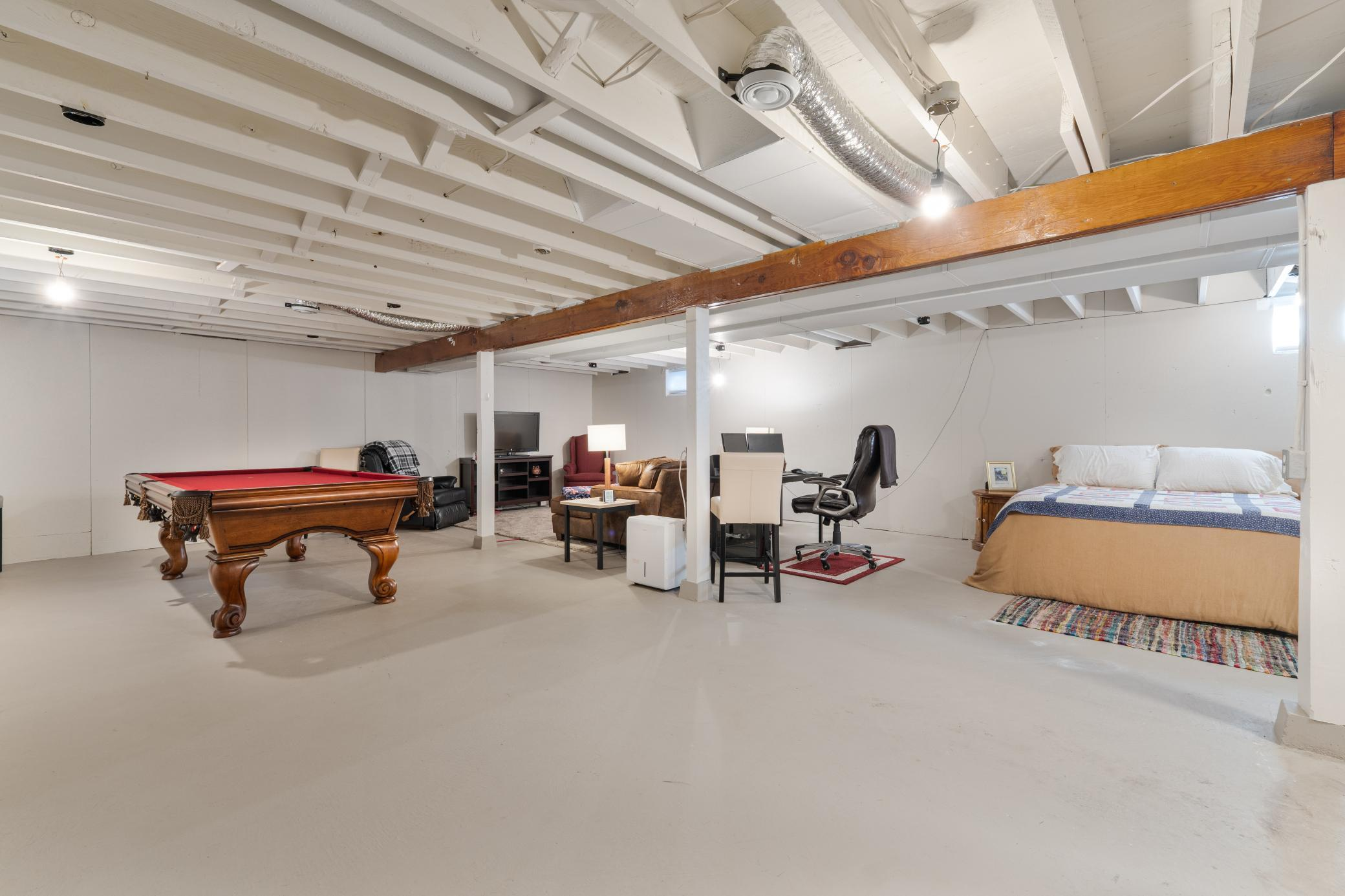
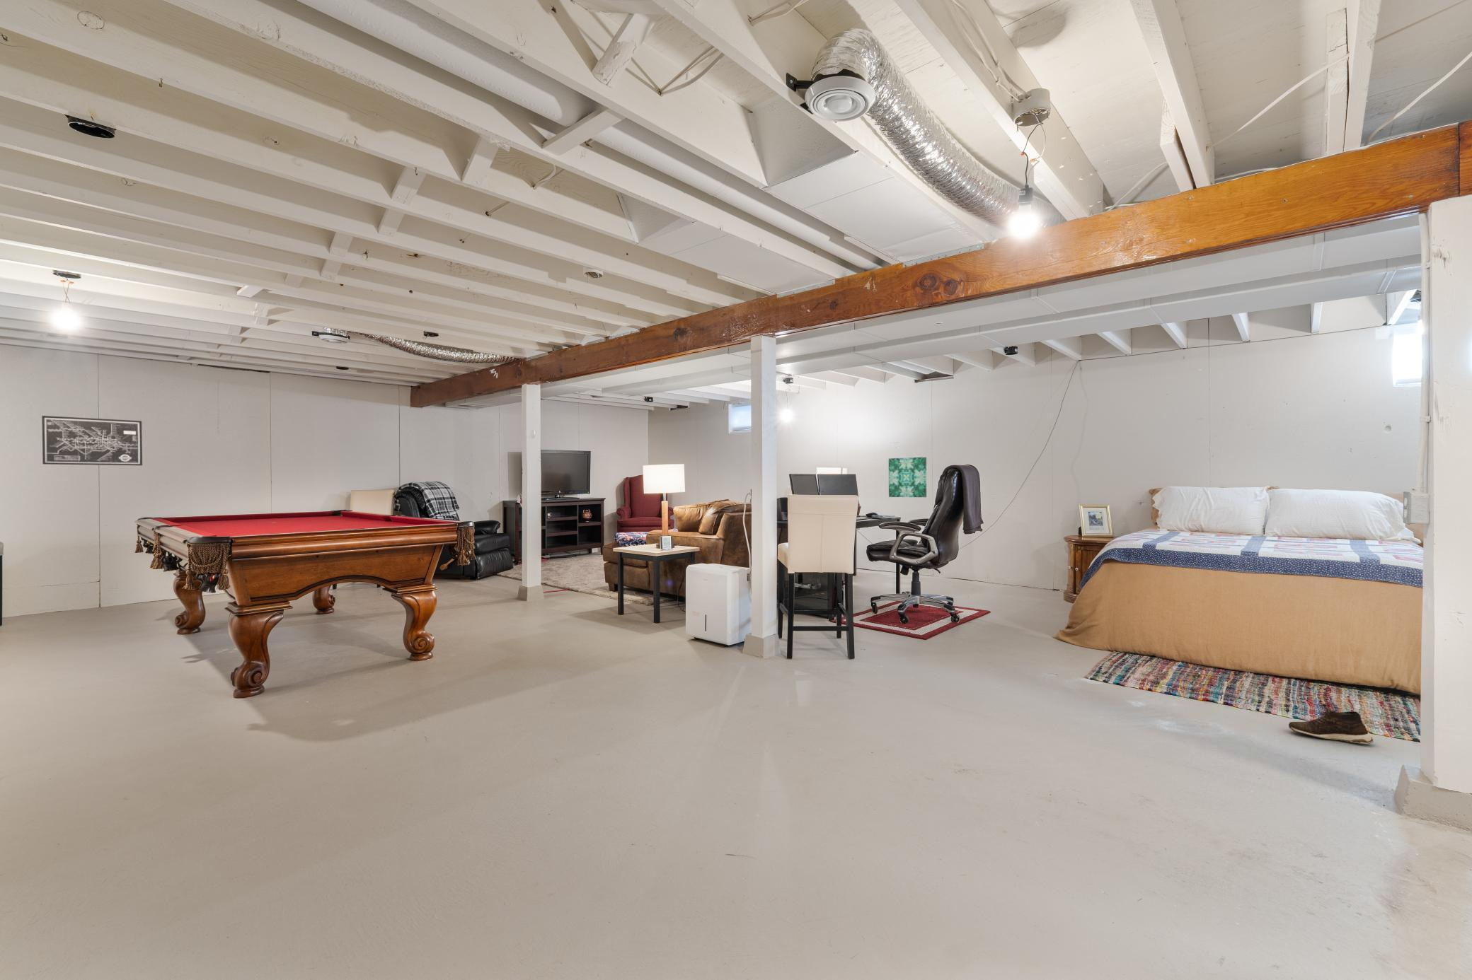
+ shoe [1288,705,1375,745]
+ wall art [889,457,927,498]
+ wall art [42,415,143,466]
